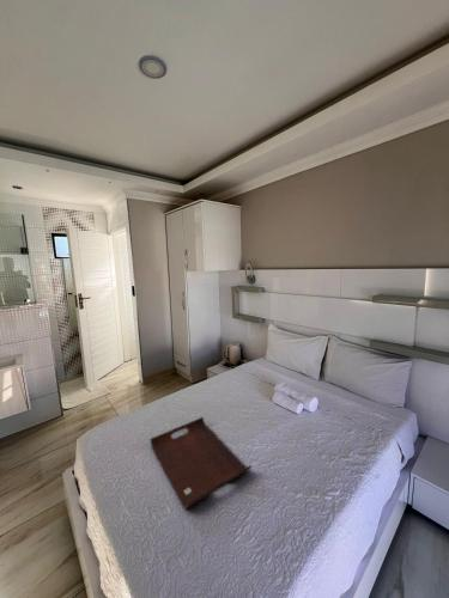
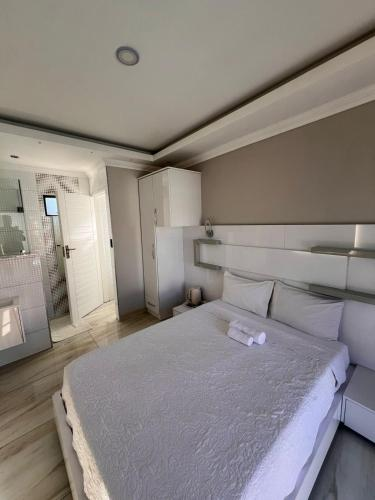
- serving tray [148,416,253,509]
